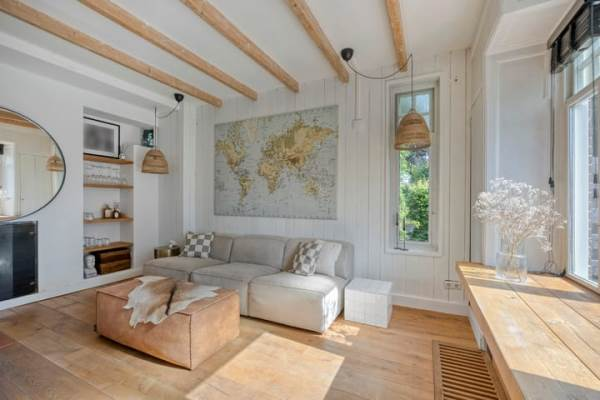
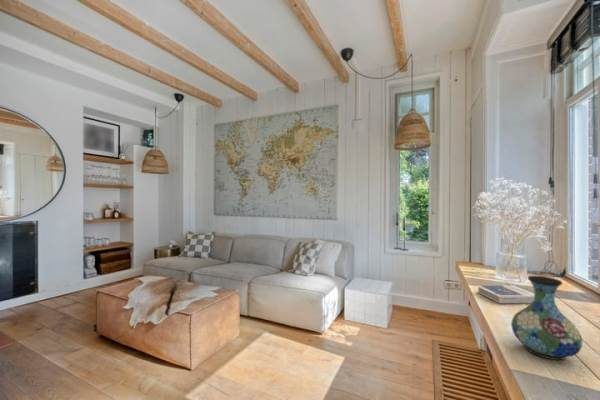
+ hardback book [475,285,535,304]
+ vase [510,274,583,361]
